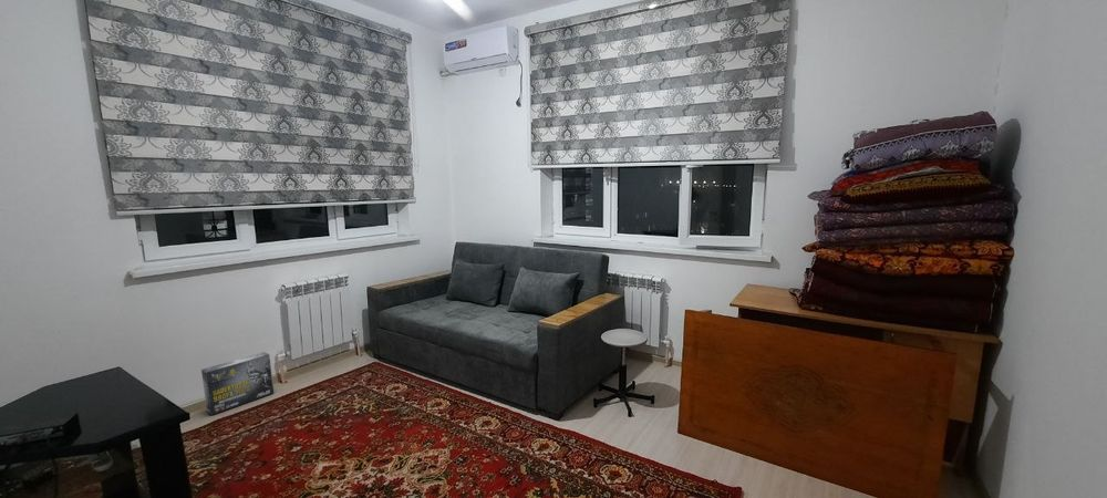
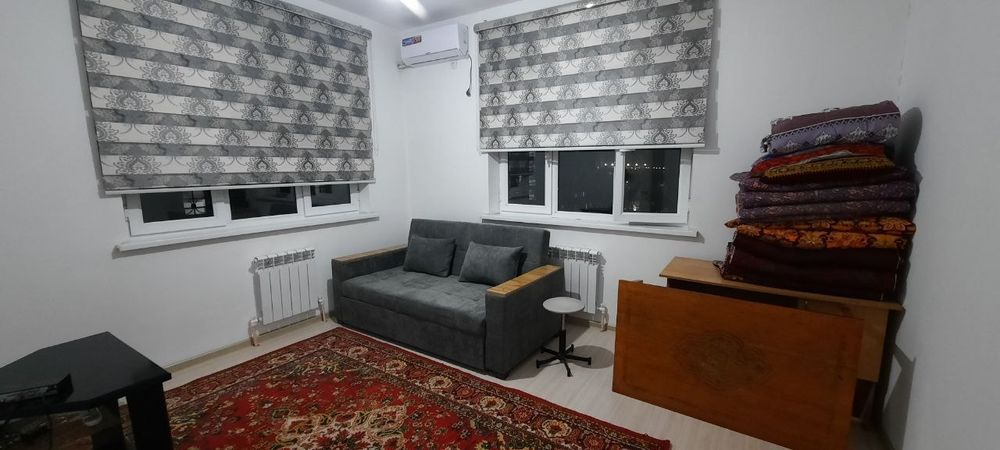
- box [200,351,275,416]
